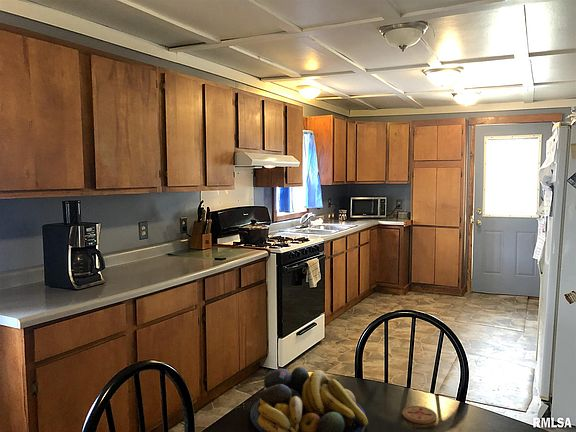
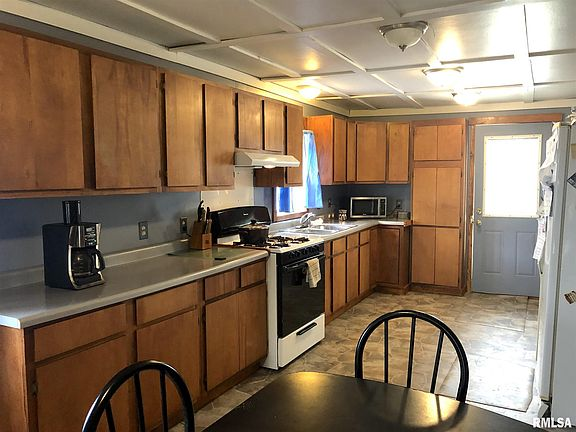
- fruit bowl [249,366,369,432]
- coaster [401,405,438,425]
